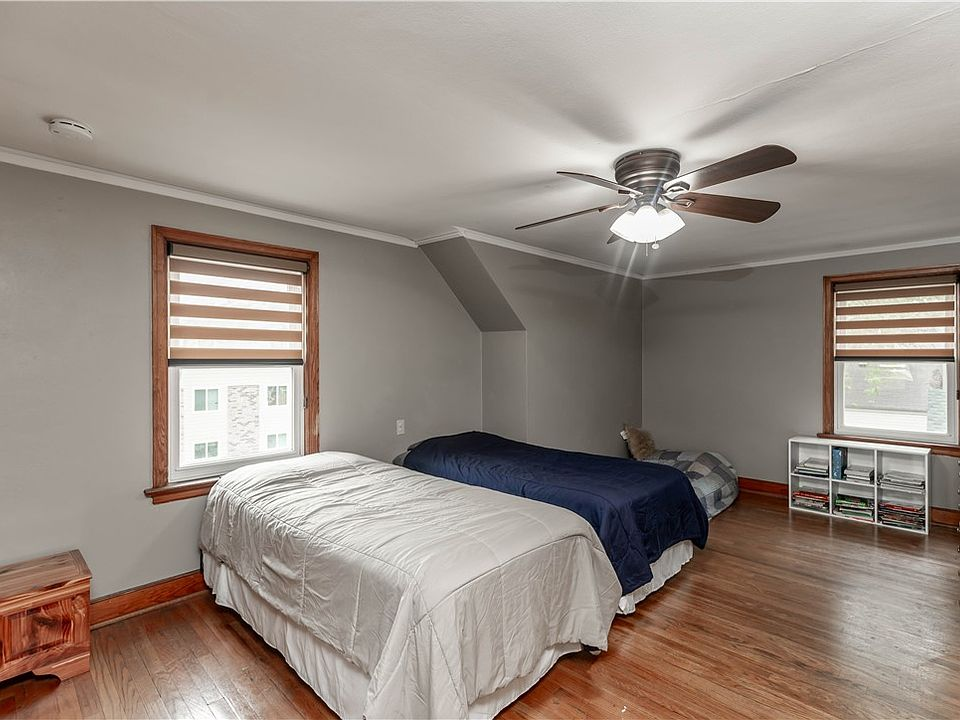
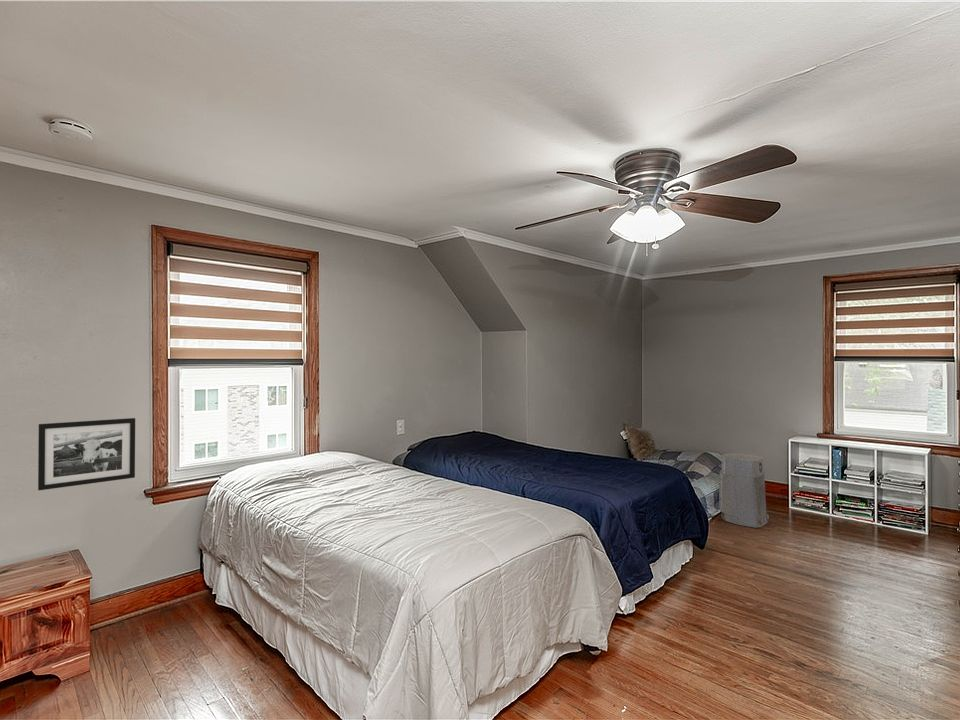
+ air purifier [718,453,770,529]
+ picture frame [37,417,136,491]
